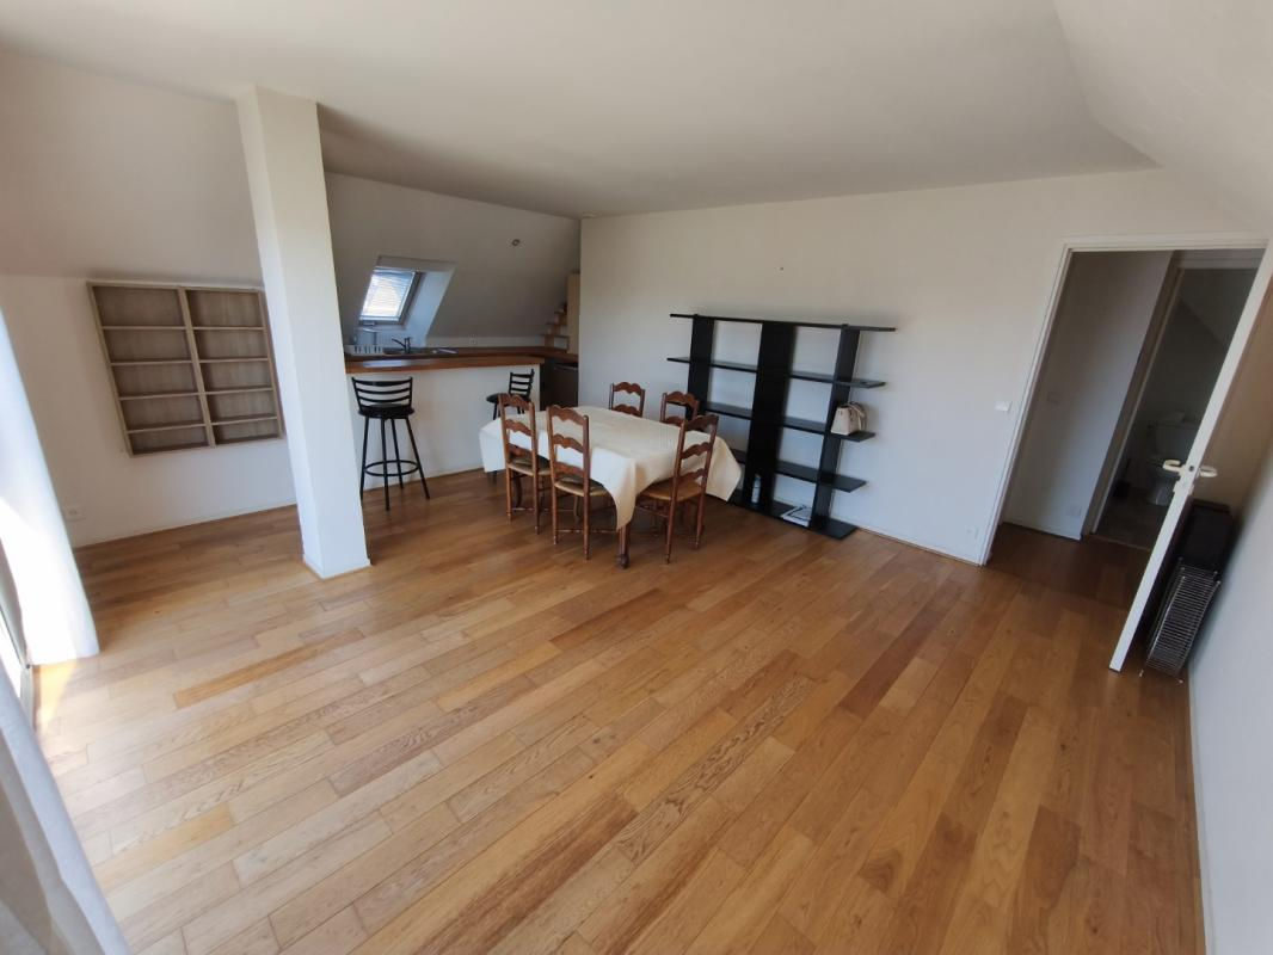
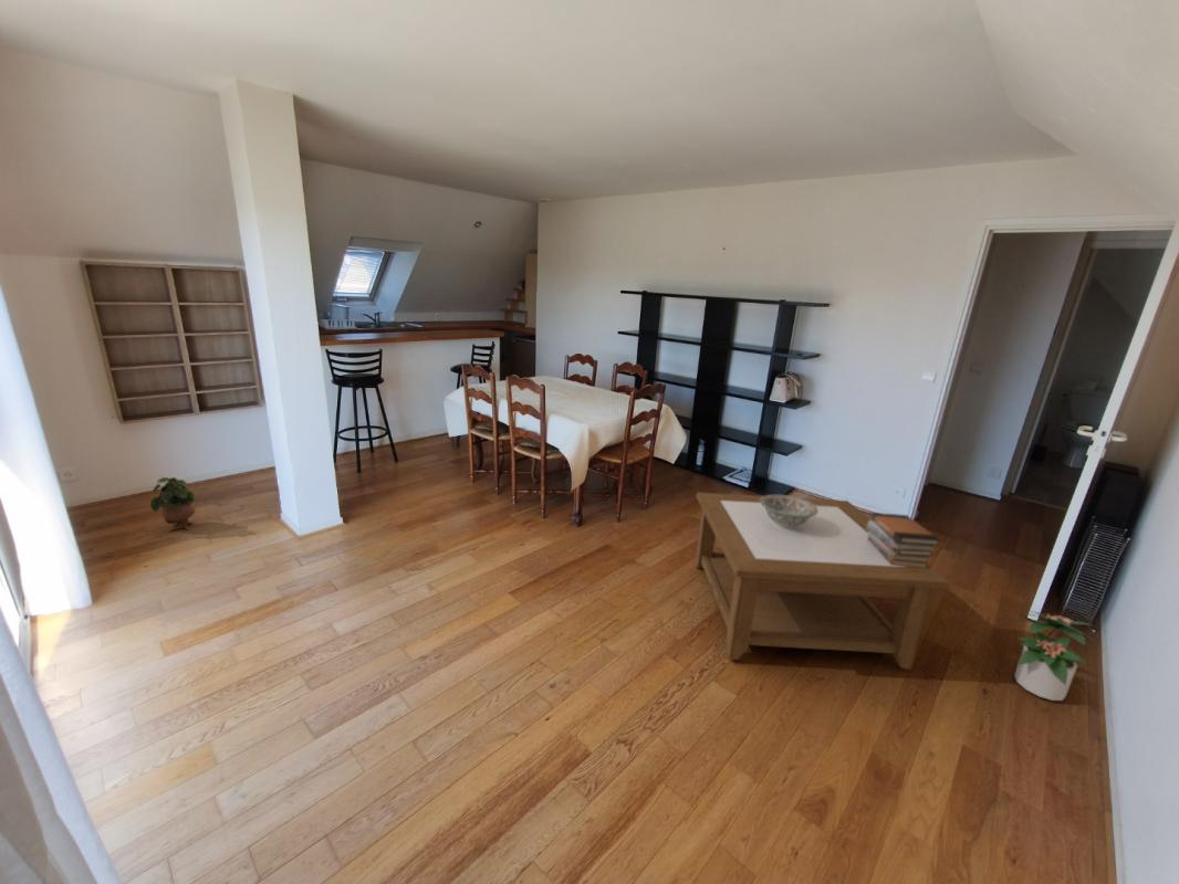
+ coffee table [695,492,950,671]
+ book stack [867,512,941,568]
+ decorative bowl [760,494,818,528]
+ potted plant [1011,610,1097,702]
+ potted plant [149,476,197,533]
